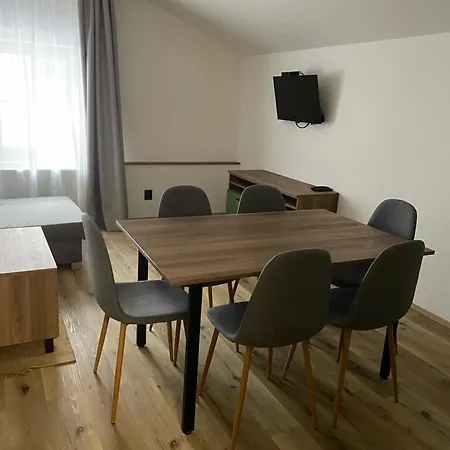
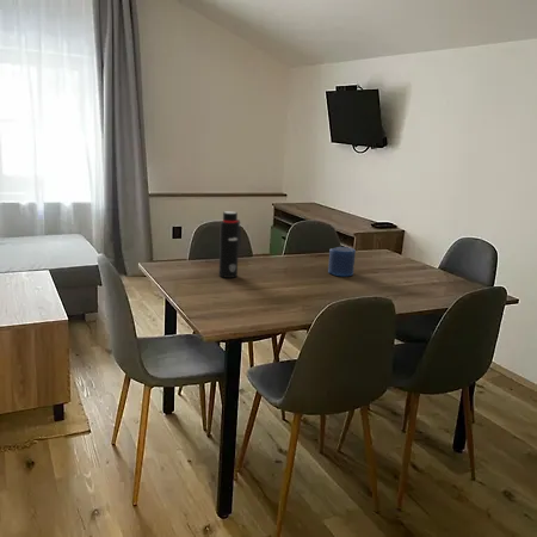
+ water bottle [218,210,242,279]
+ candle [327,246,357,277]
